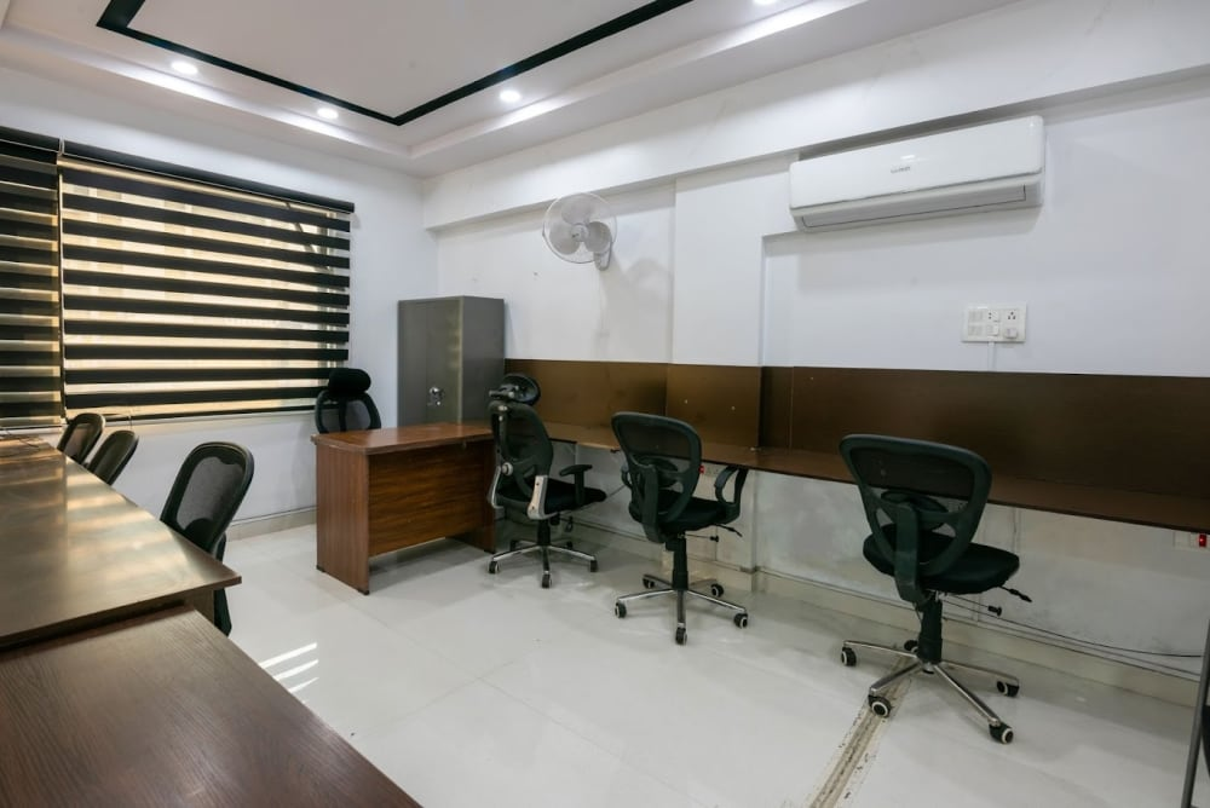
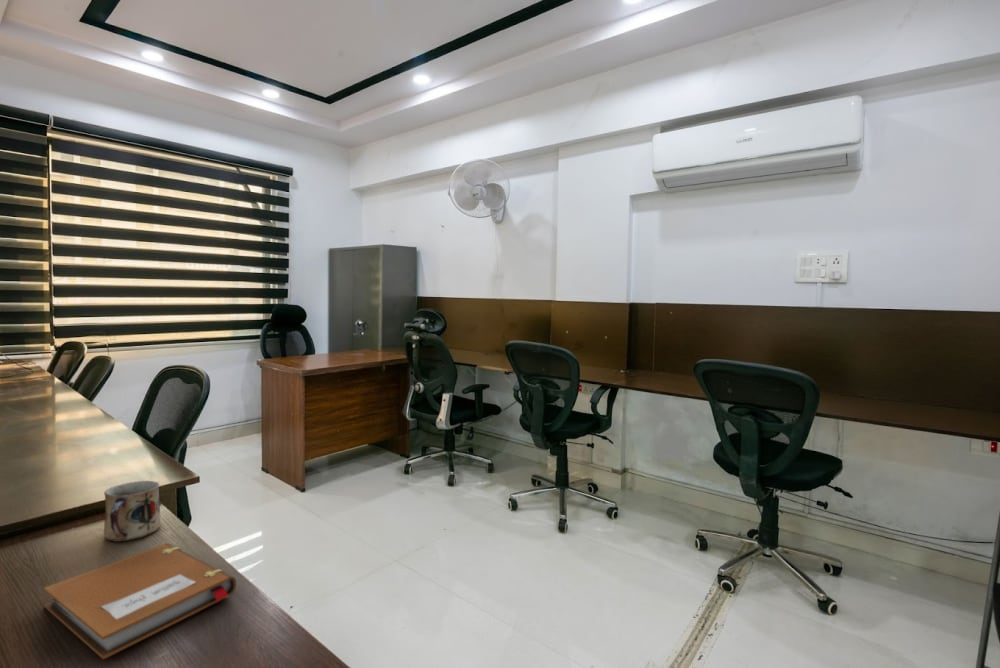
+ notebook [43,543,237,660]
+ mug [103,480,162,543]
